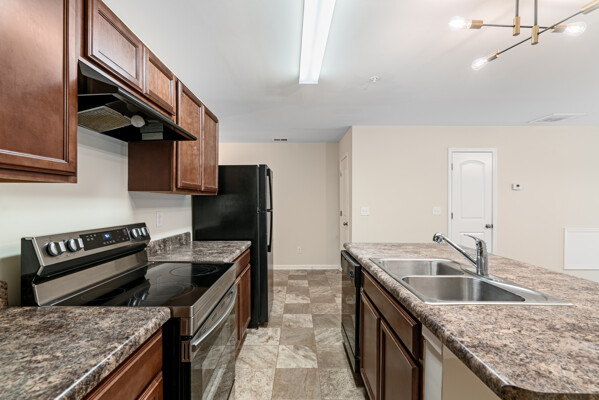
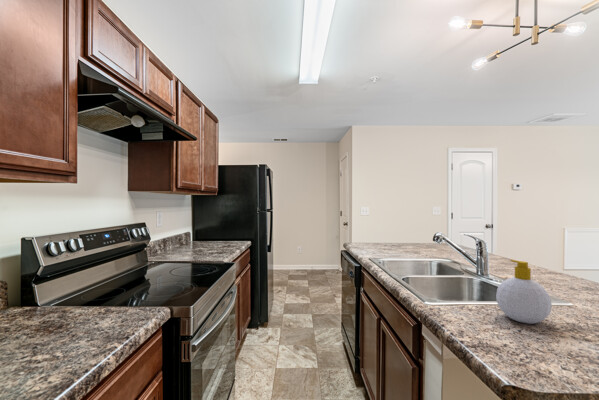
+ soap bottle [495,259,553,325]
